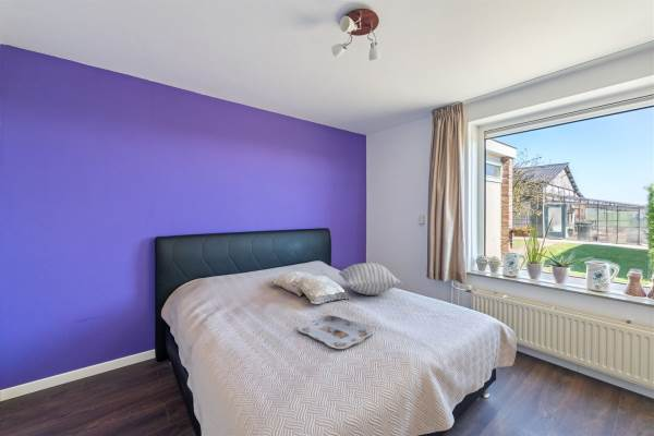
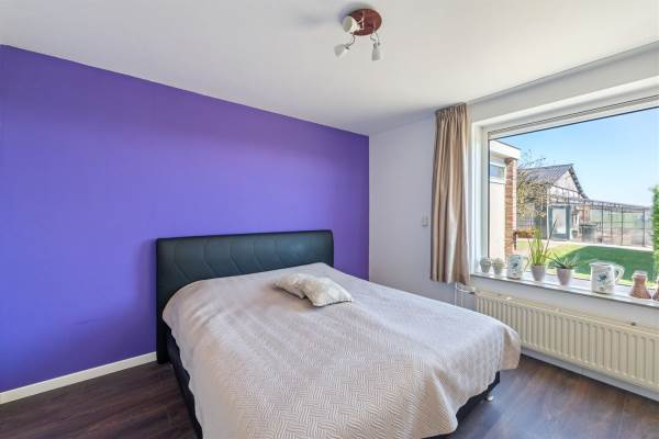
- pillow [338,262,404,296]
- serving tray [296,315,373,350]
